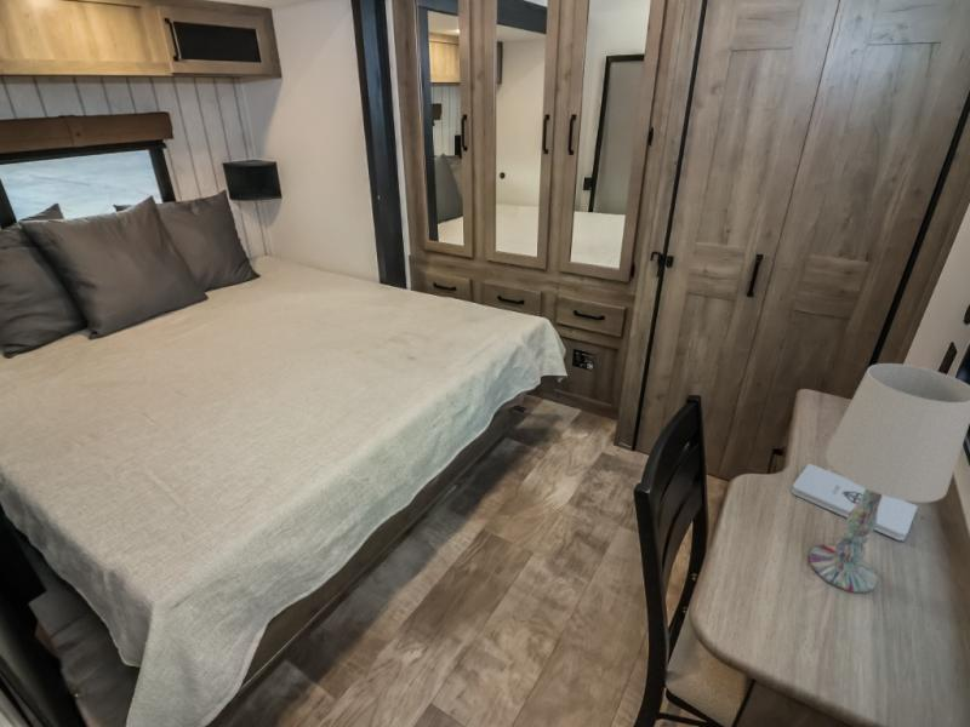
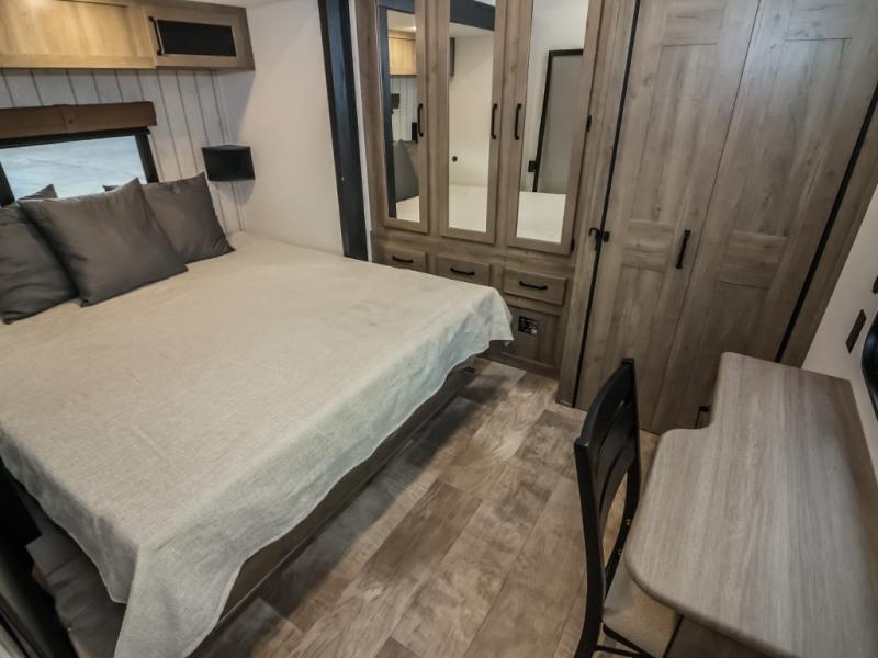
- table lamp [808,362,970,594]
- notepad [791,463,919,542]
